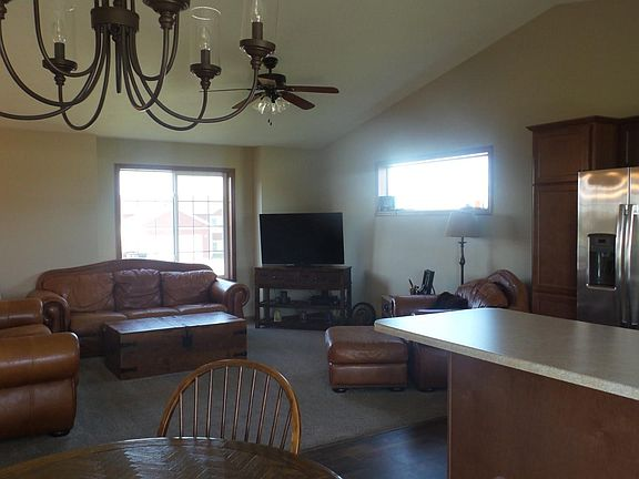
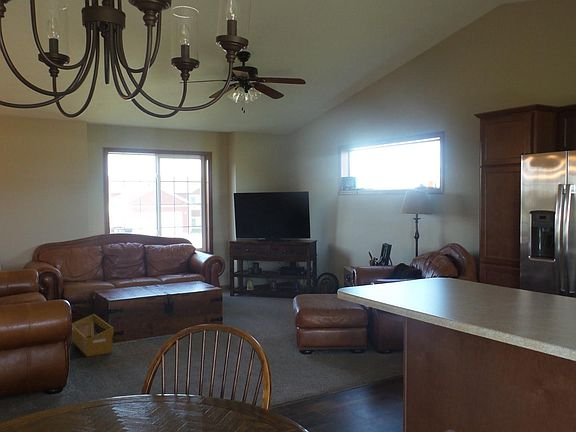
+ wooden crate [71,313,114,357]
